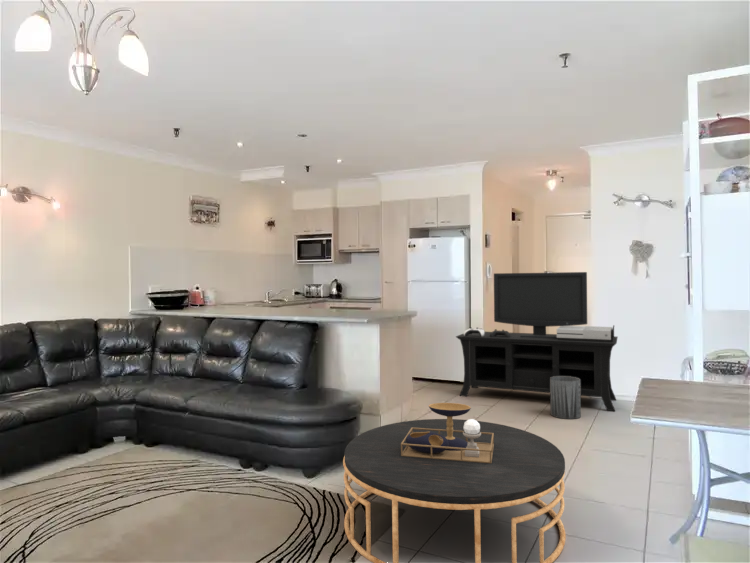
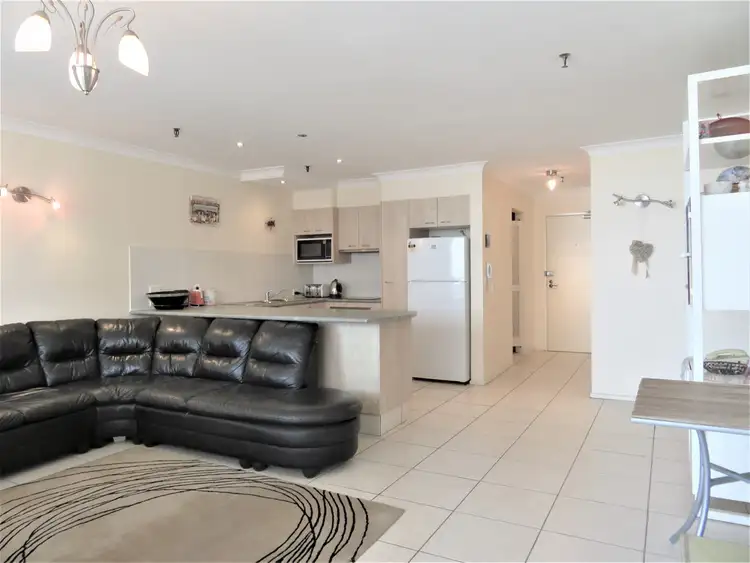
- trash can [549,376,582,420]
- coffee table [342,402,567,563]
- media console [455,271,619,412]
